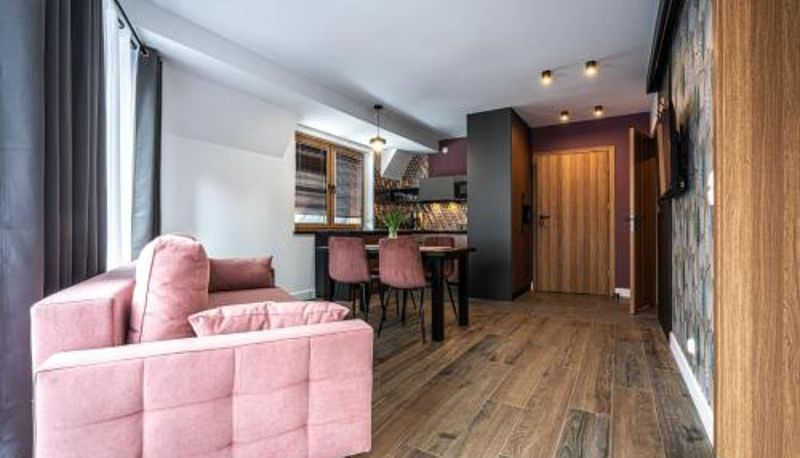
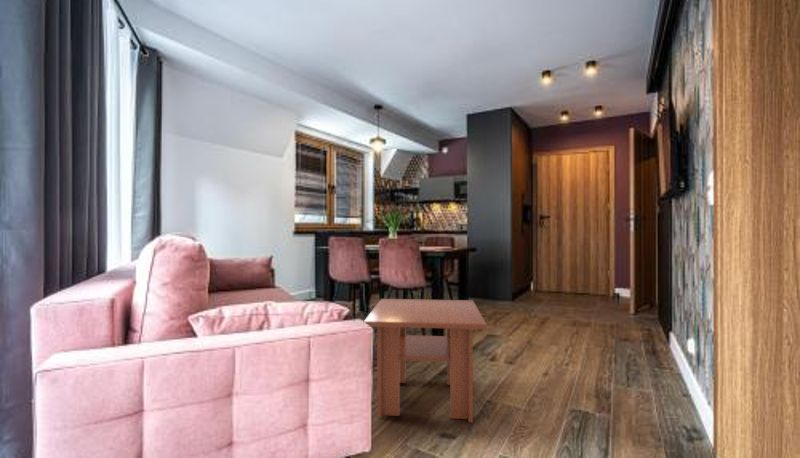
+ coffee table [363,298,488,424]
